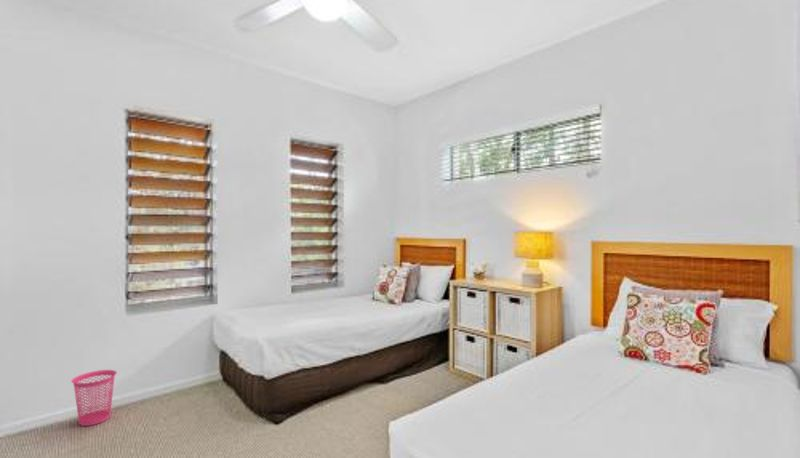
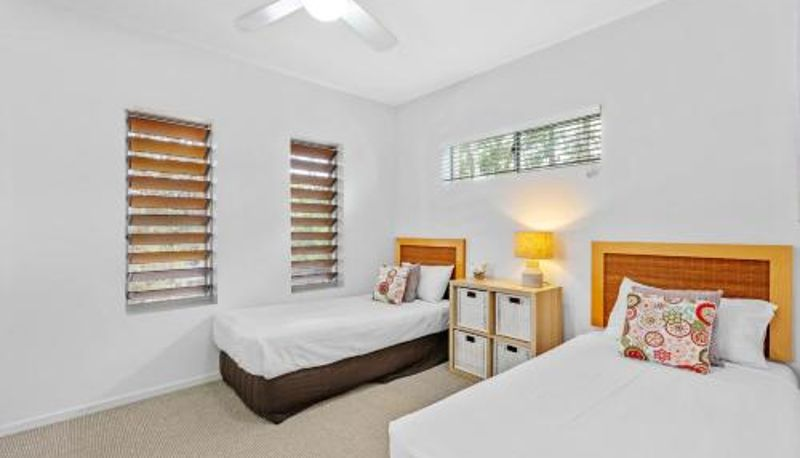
- waste basket [70,369,118,427]
